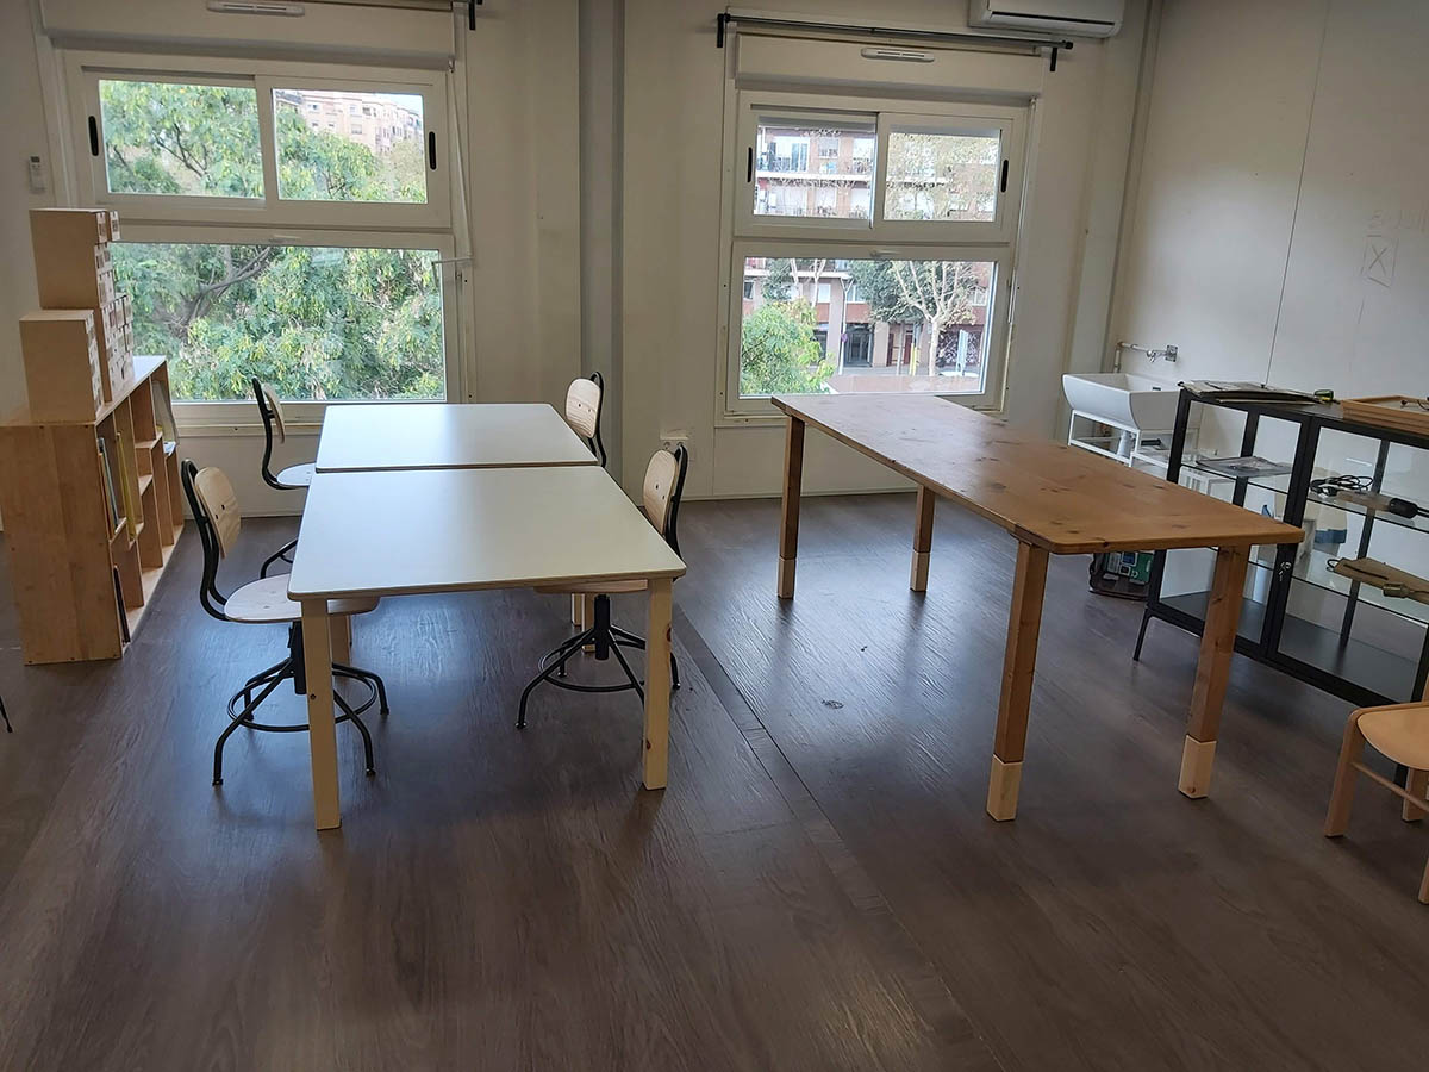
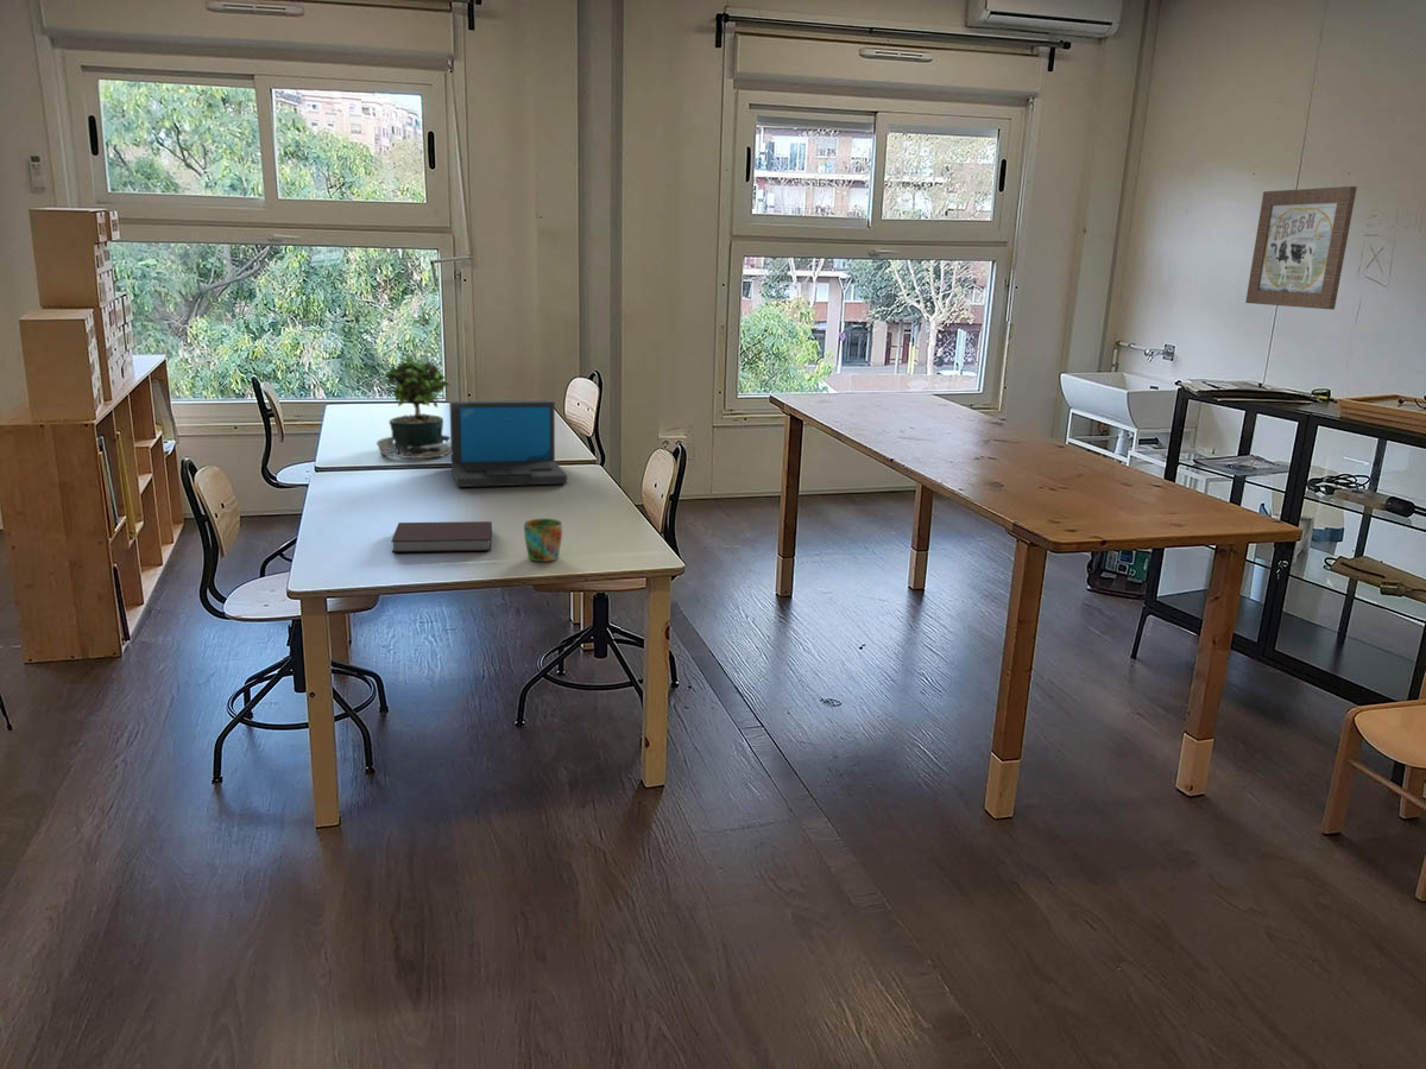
+ notebook [391,520,493,554]
+ potted plant [376,352,452,460]
+ laptop [448,399,568,488]
+ mug [523,518,563,563]
+ wall art [1244,185,1358,311]
